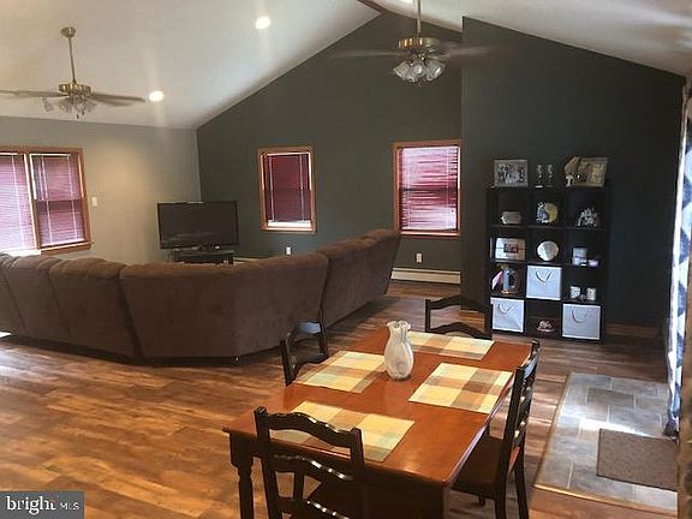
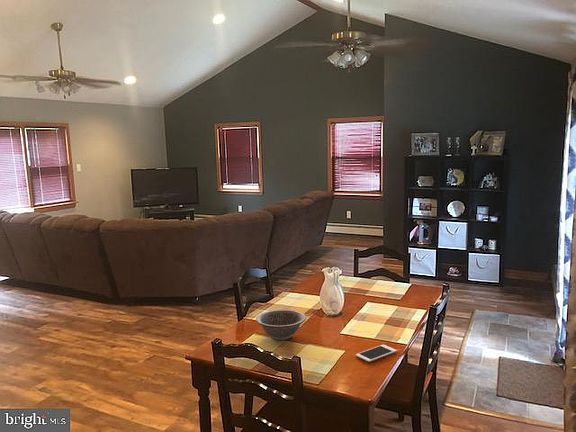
+ cell phone [355,344,398,363]
+ decorative bowl [255,309,307,341]
